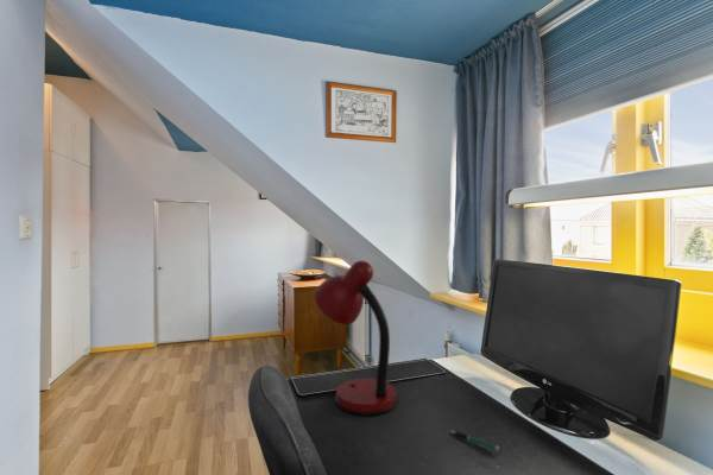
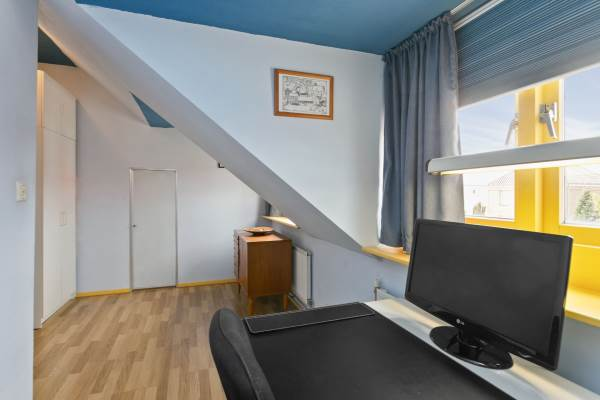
- desk lamp [314,260,399,416]
- pen [449,430,503,452]
